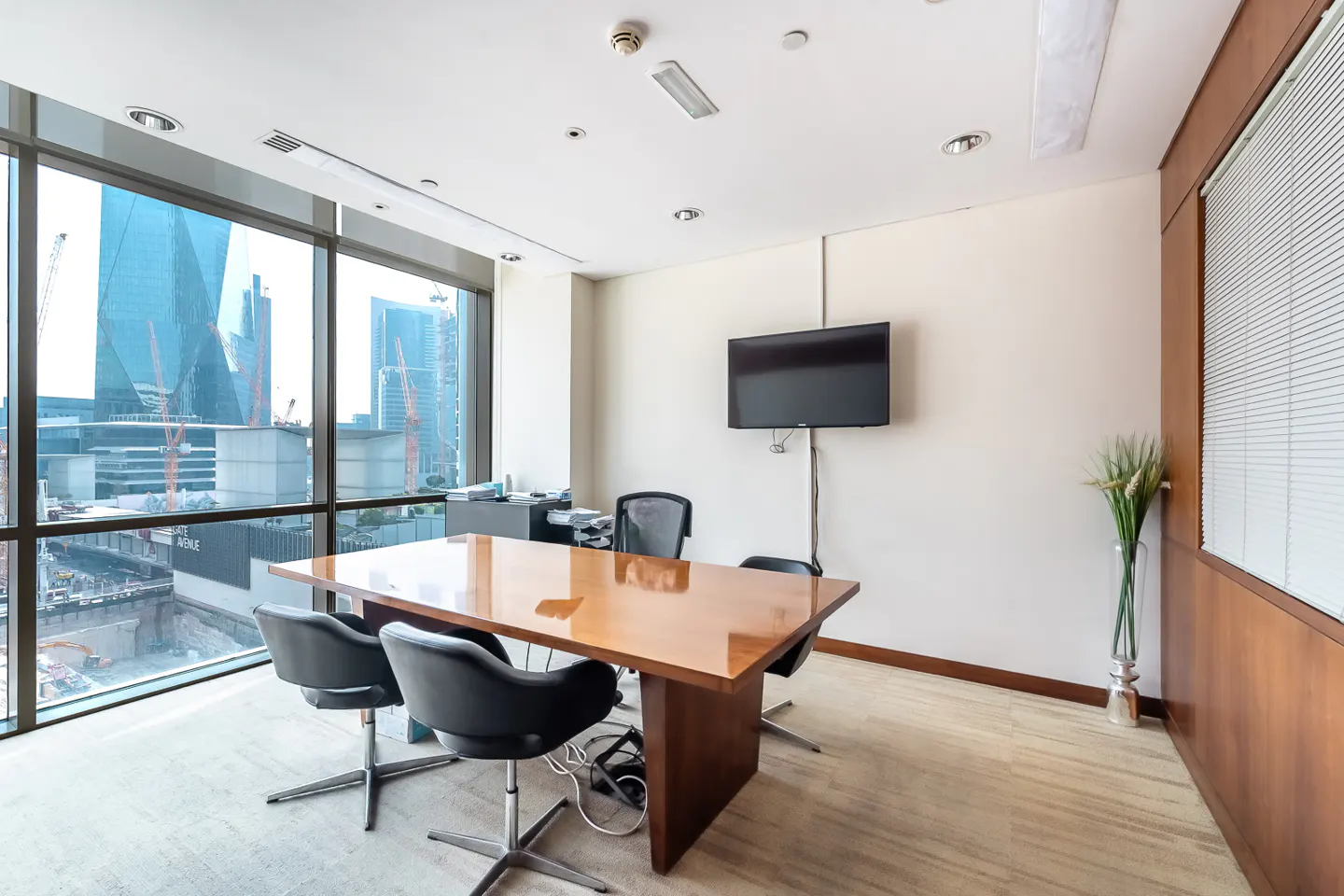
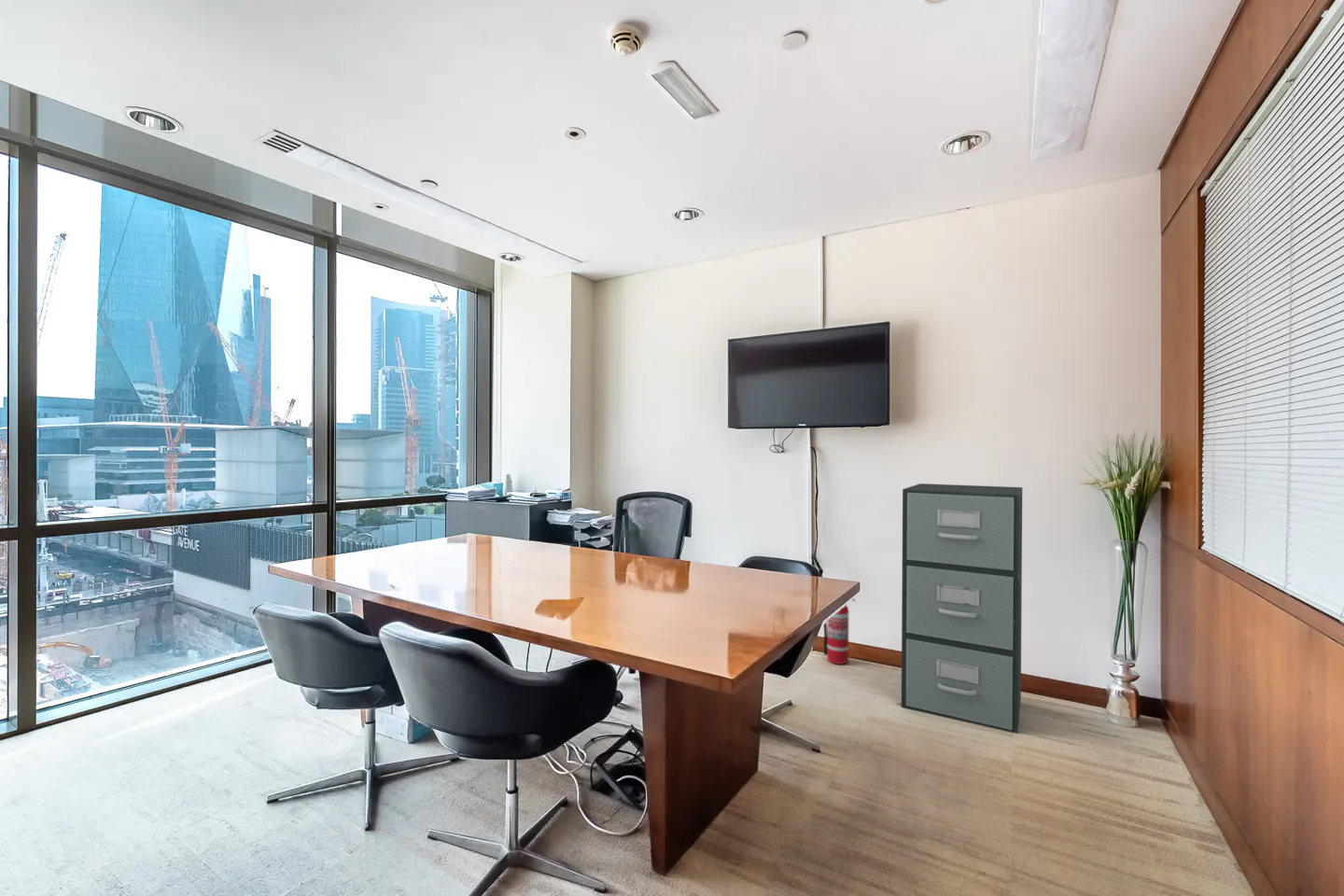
+ filing cabinet [901,483,1023,735]
+ fire extinguisher [822,597,856,665]
